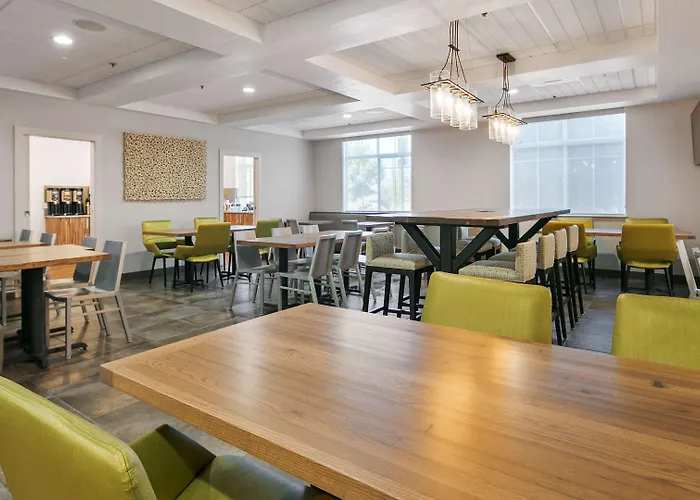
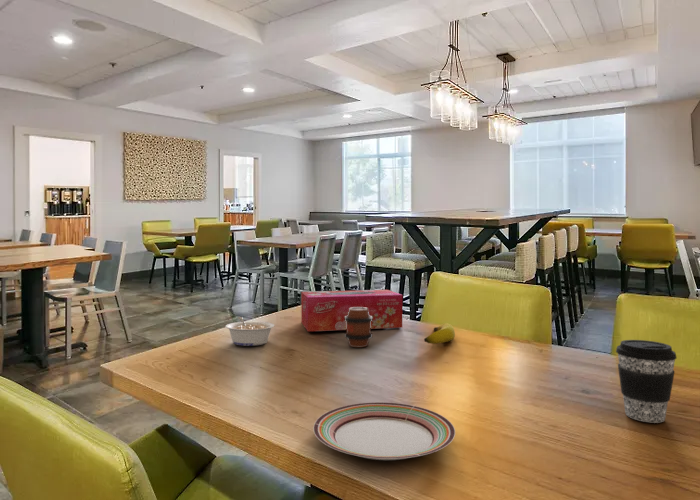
+ coffee cup [615,339,678,424]
+ plate [312,401,456,461]
+ tissue box [300,289,403,332]
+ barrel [344,307,373,348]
+ banana [423,322,456,345]
+ legume [225,316,275,347]
